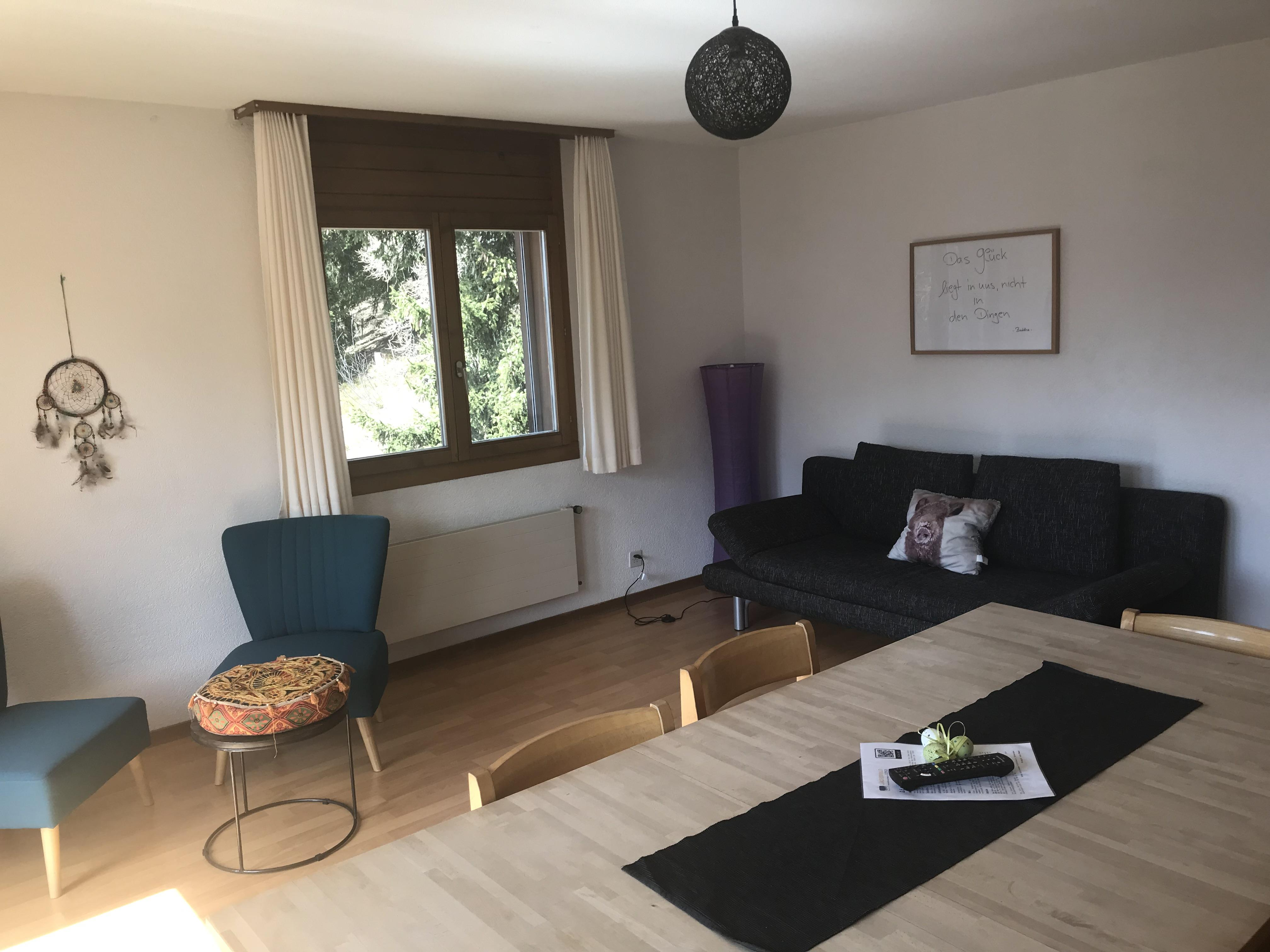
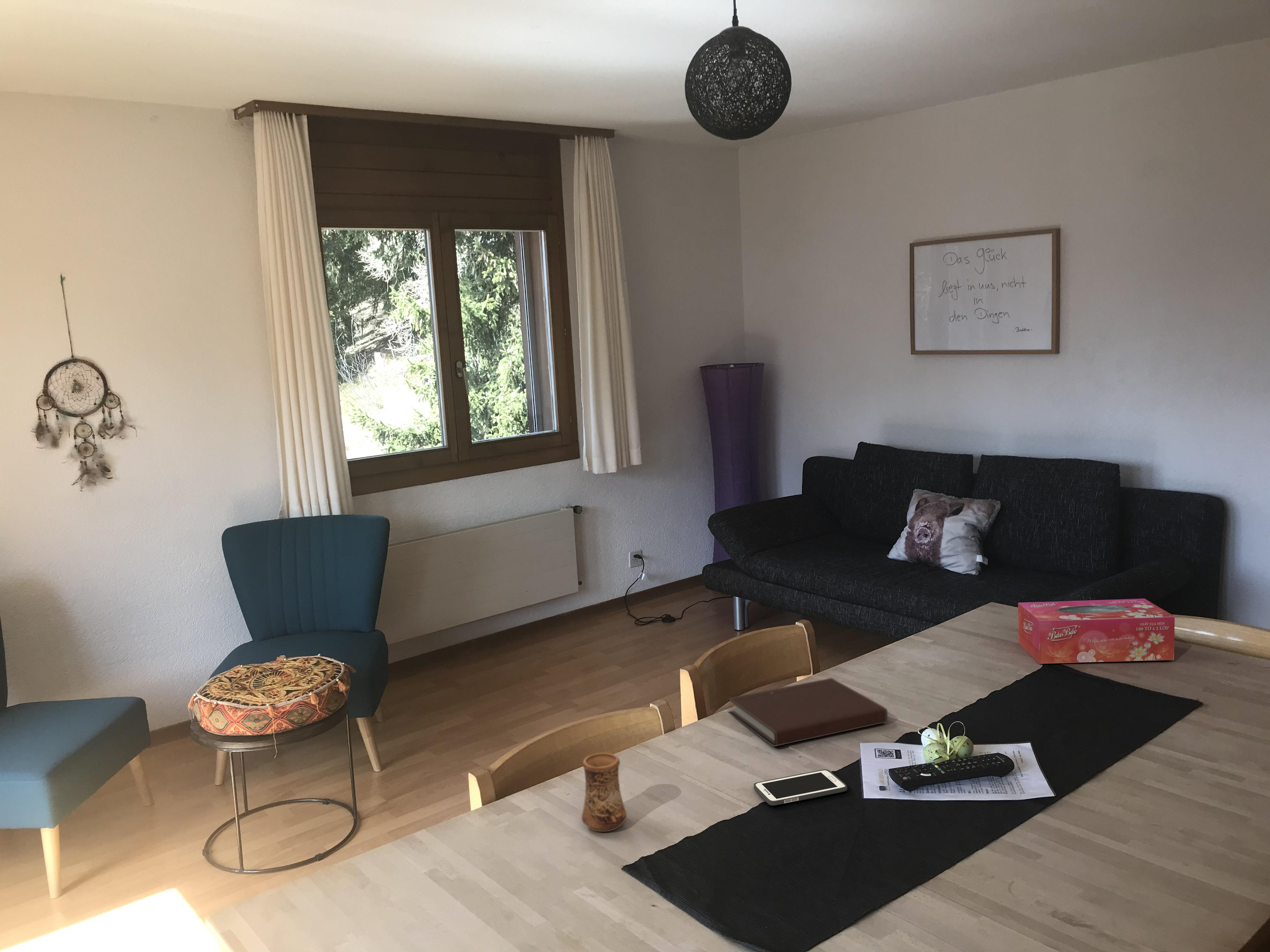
+ cup [581,753,627,832]
+ cell phone [753,769,848,806]
+ tissue box [1018,598,1175,664]
+ notebook [726,677,888,747]
